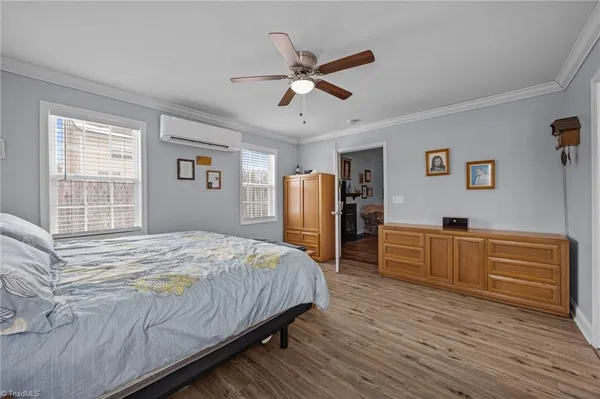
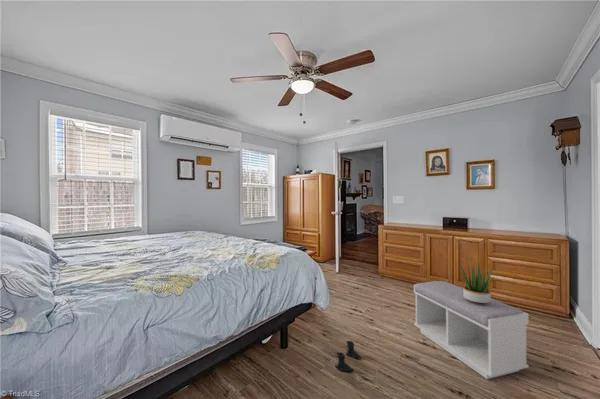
+ boots [334,340,362,373]
+ potted plant [458,260,495,304]
+ bench [413,280,530,380]
